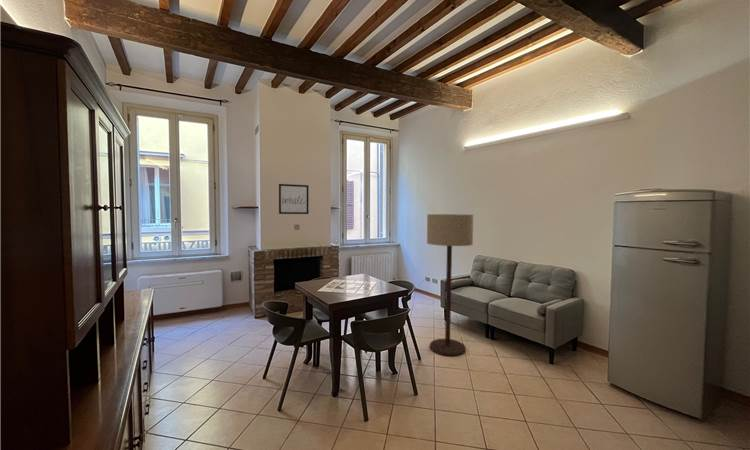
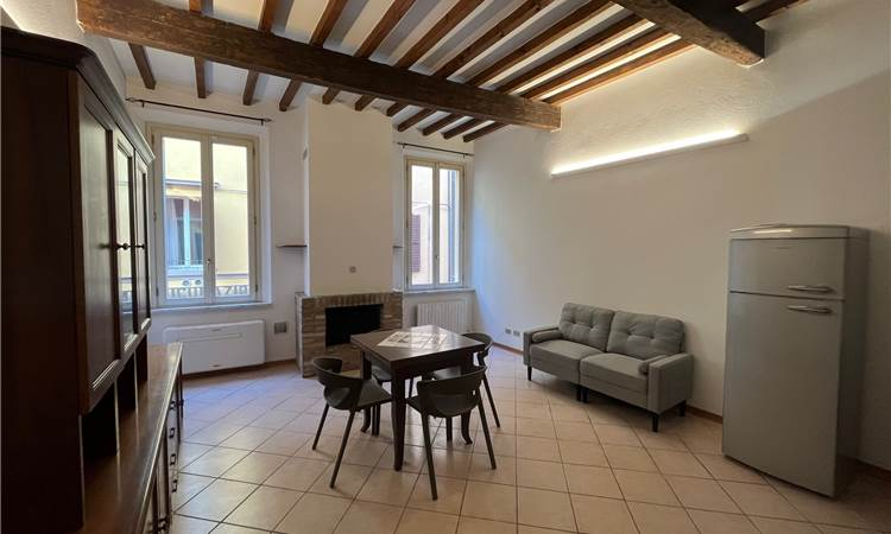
- wall art [278,183,309,215]
- floor lamp [426,213,474,357]
